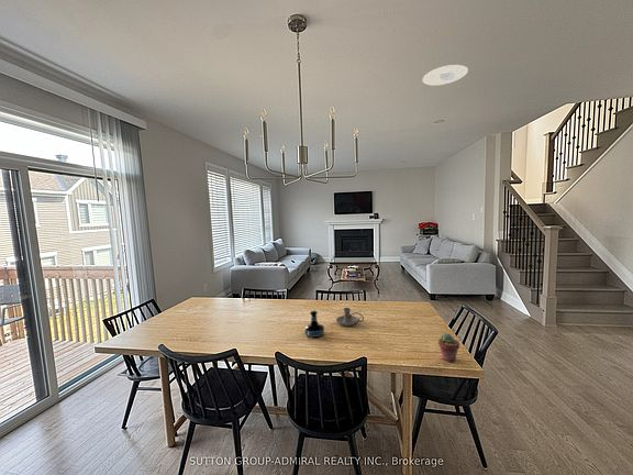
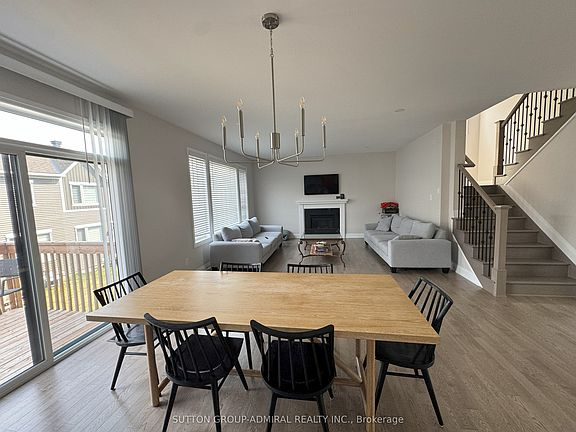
- tequila bottle [304,310,325,339]
- candle holder [335,307,365,327]
- potted succulent [437,332,460,363]
- recessed light [422,64,469,87]
